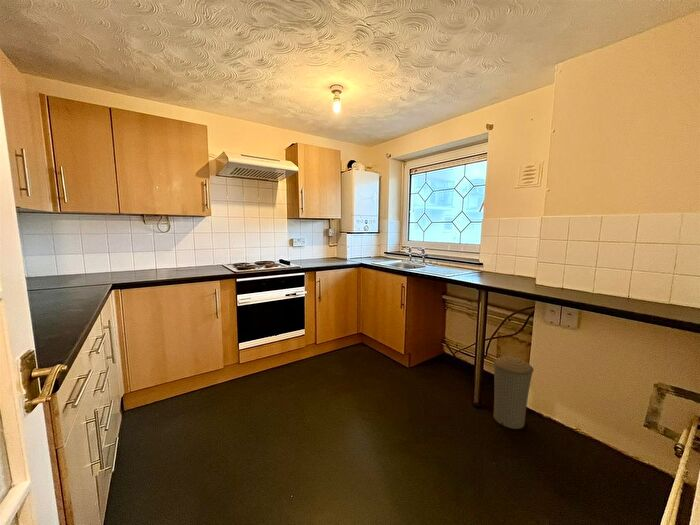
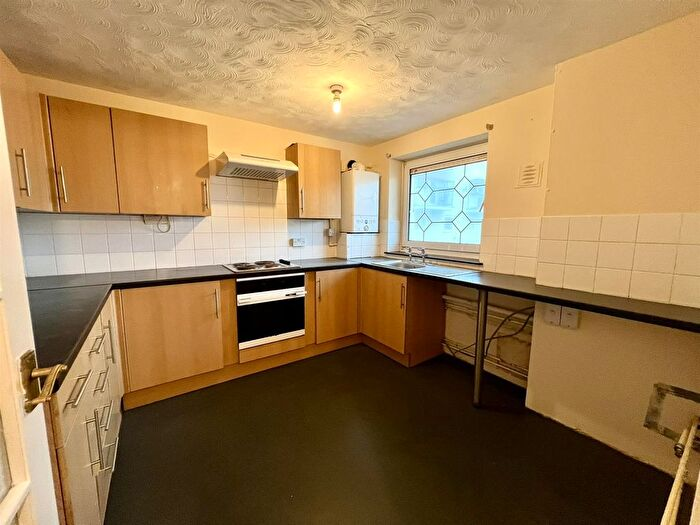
- trash can [492,355,535,430]
